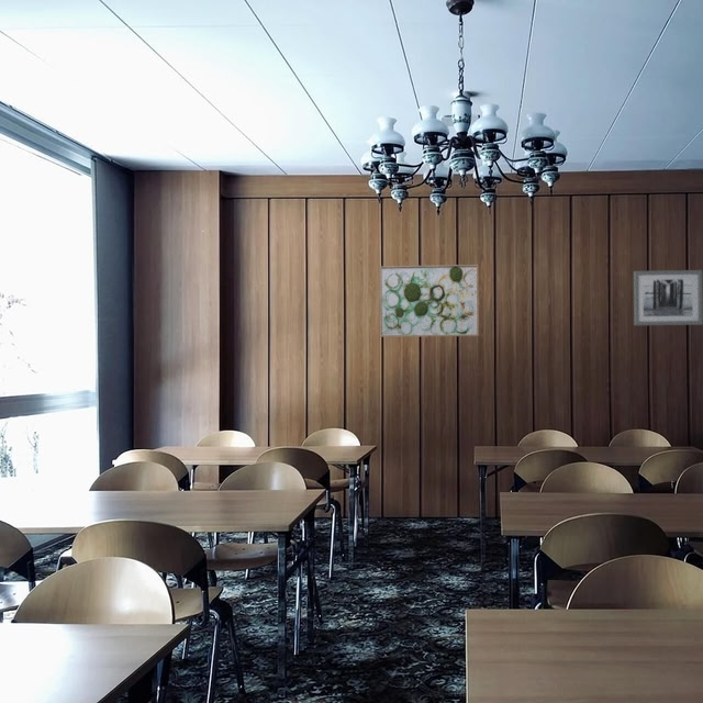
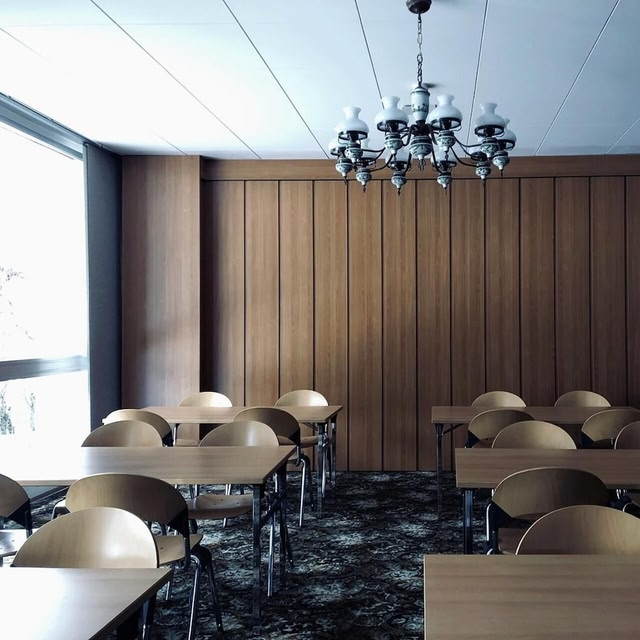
- wall art [379,264,480,338]
- wall art [633,269,703,326]
